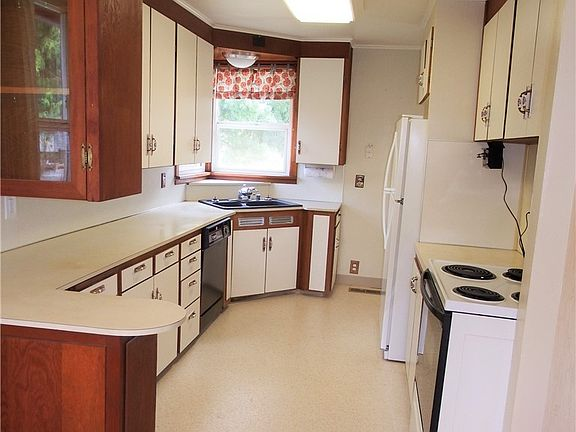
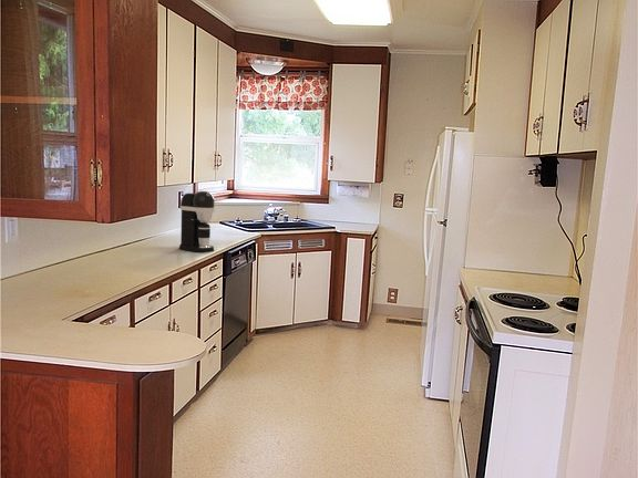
+ coffee maker [178,190,216,253]
